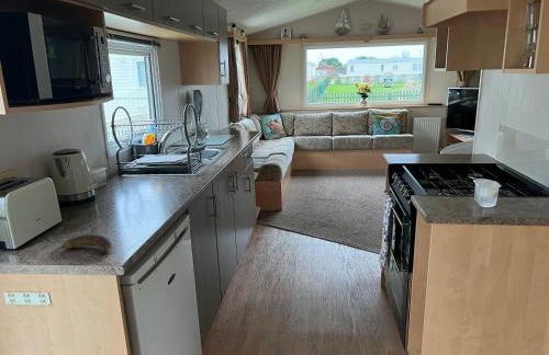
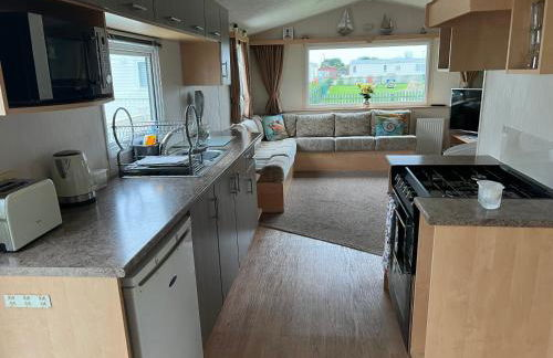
- banana [51,233,113,255]
